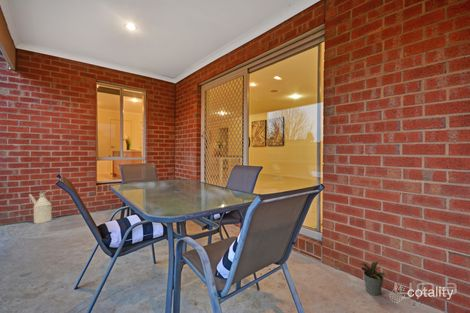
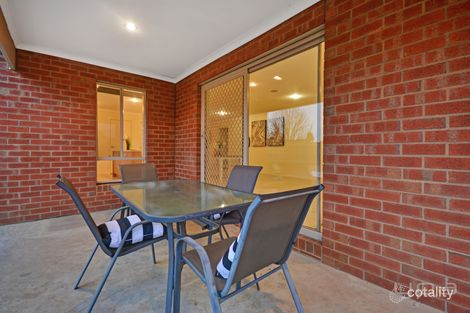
- potted plant [360,261,387,296]
- watering can [28,190,54,224]
